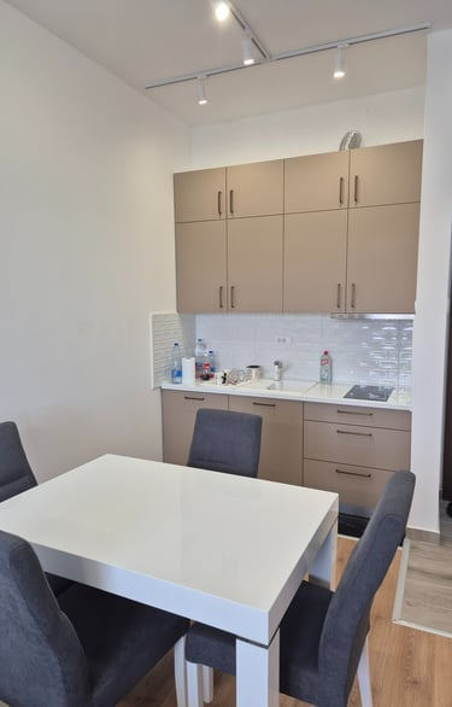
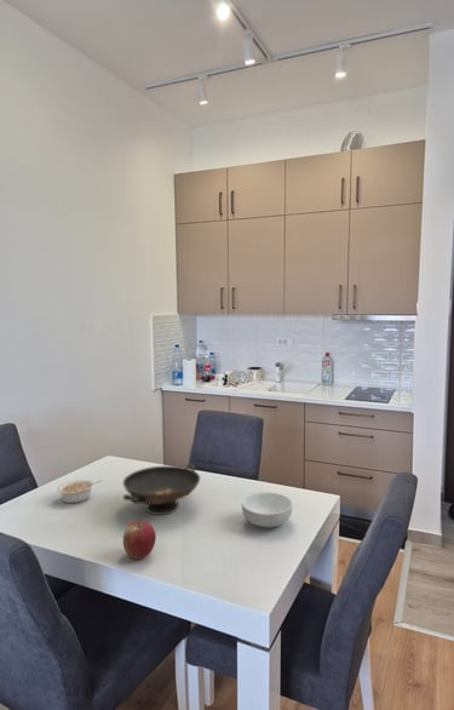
+ decorative bowl [122,463,201,516]
+ legume [56,479,103,504]
+ apple [122,520,157,560]
+ cereal bowl [241,491,293,529]
